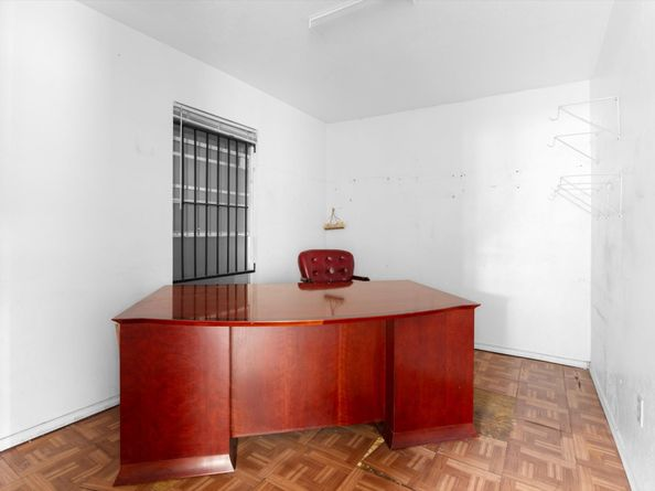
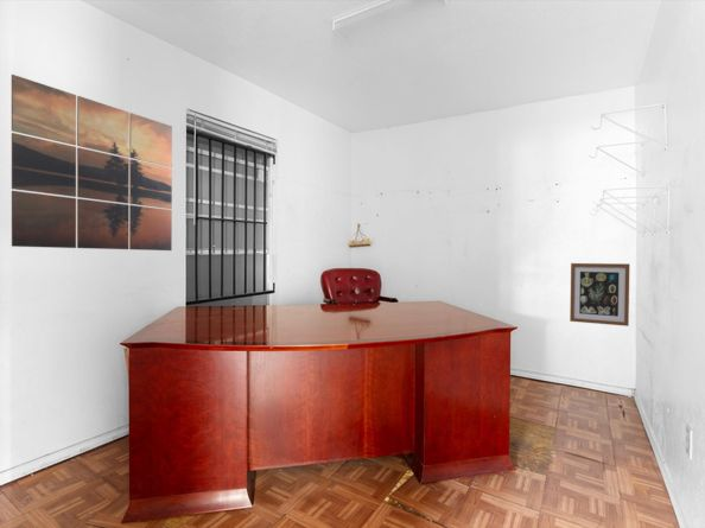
+ wall art [11,74,173,252]
+ wall art [569,262,630,327]
